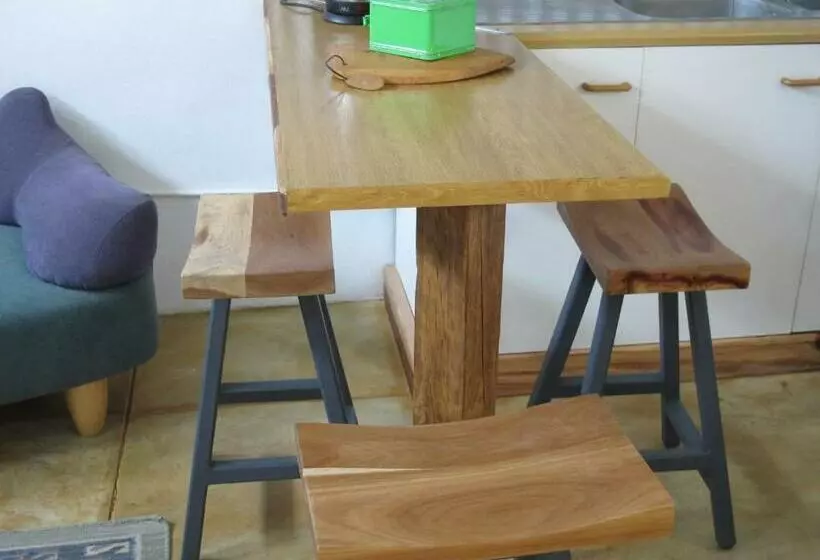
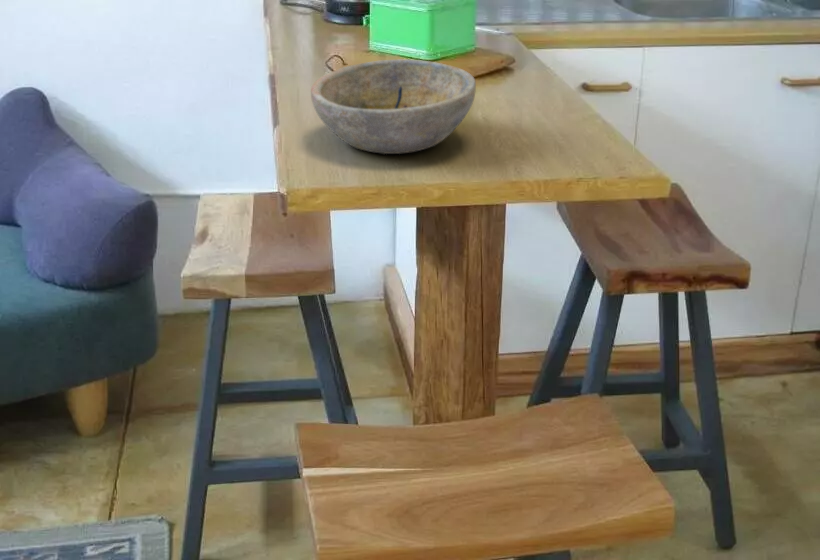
+ bowl [310,59,477,155]
